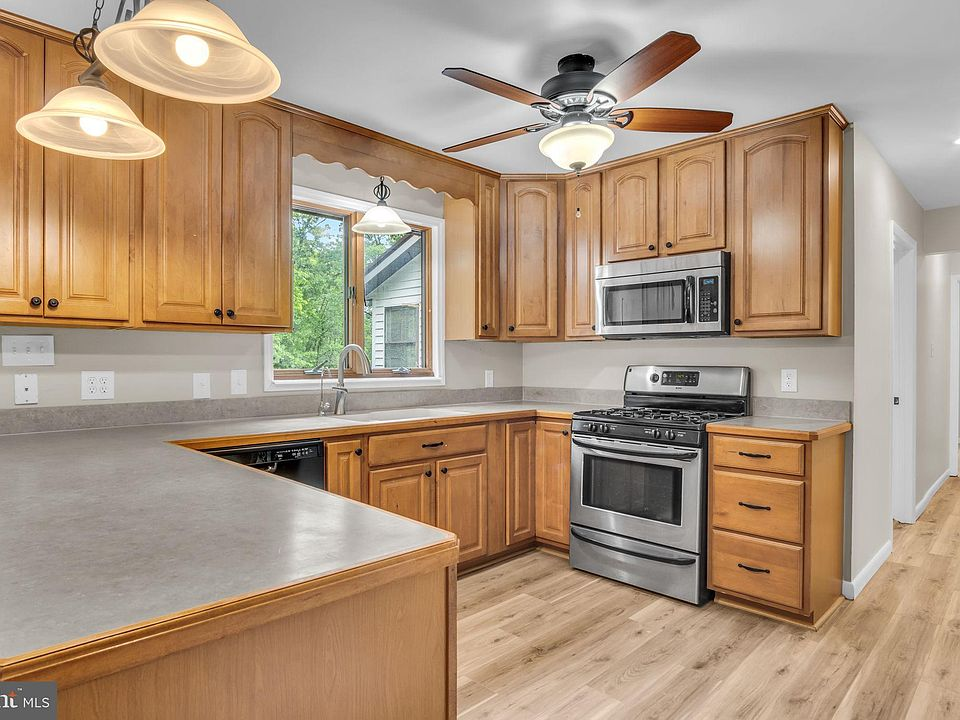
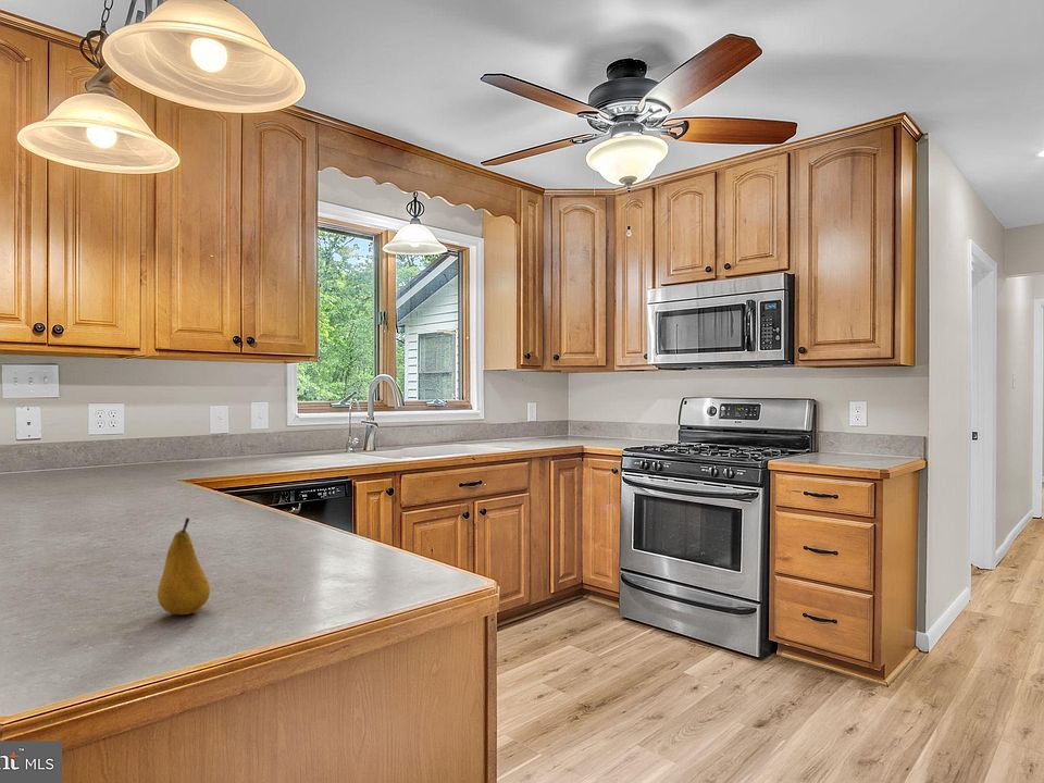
+ fruit [157,517,211,616]
